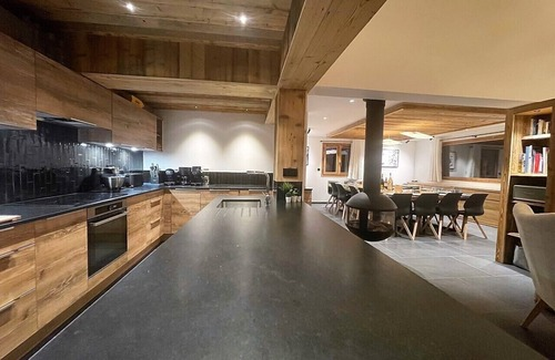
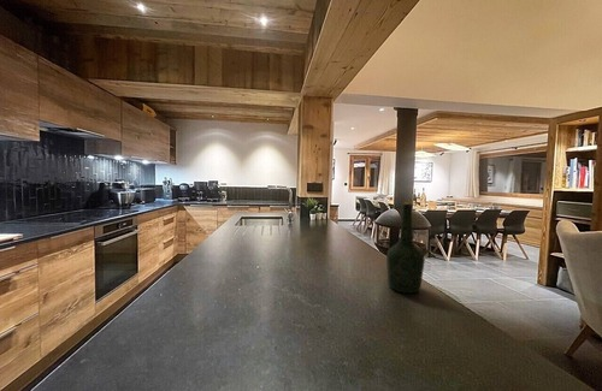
+ bottle [385,202,426,294]
